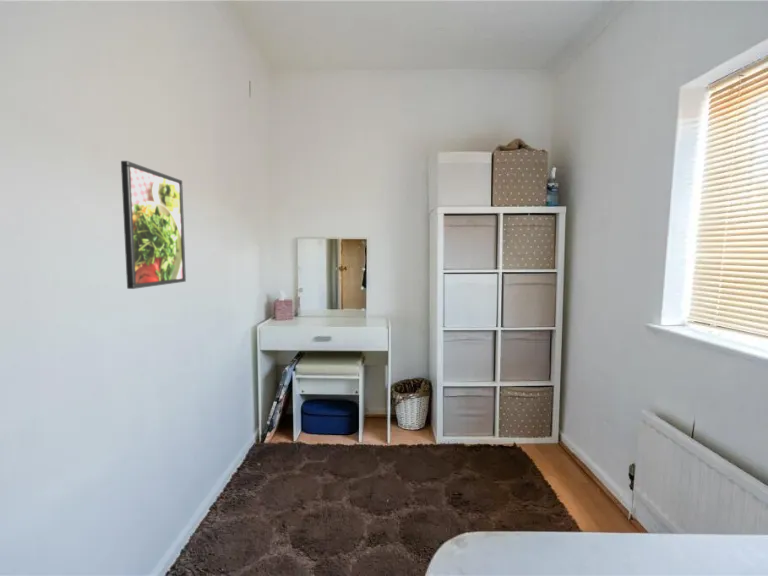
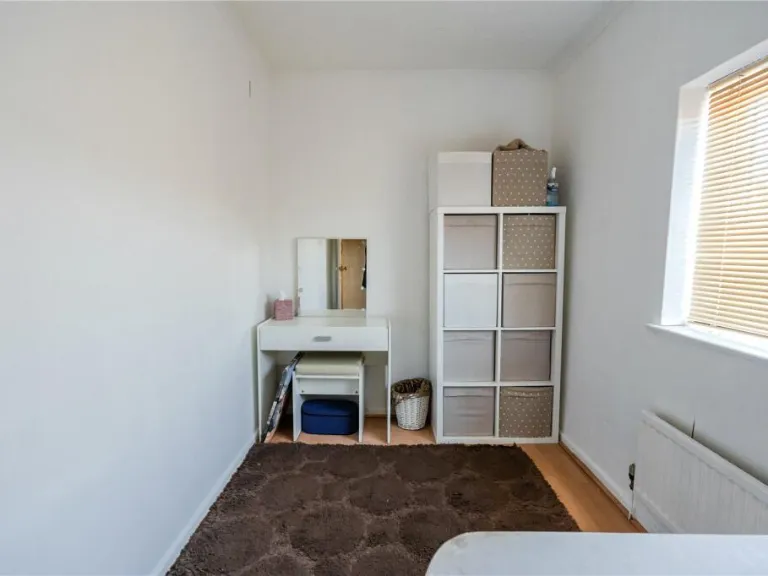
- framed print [120,160,187,290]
